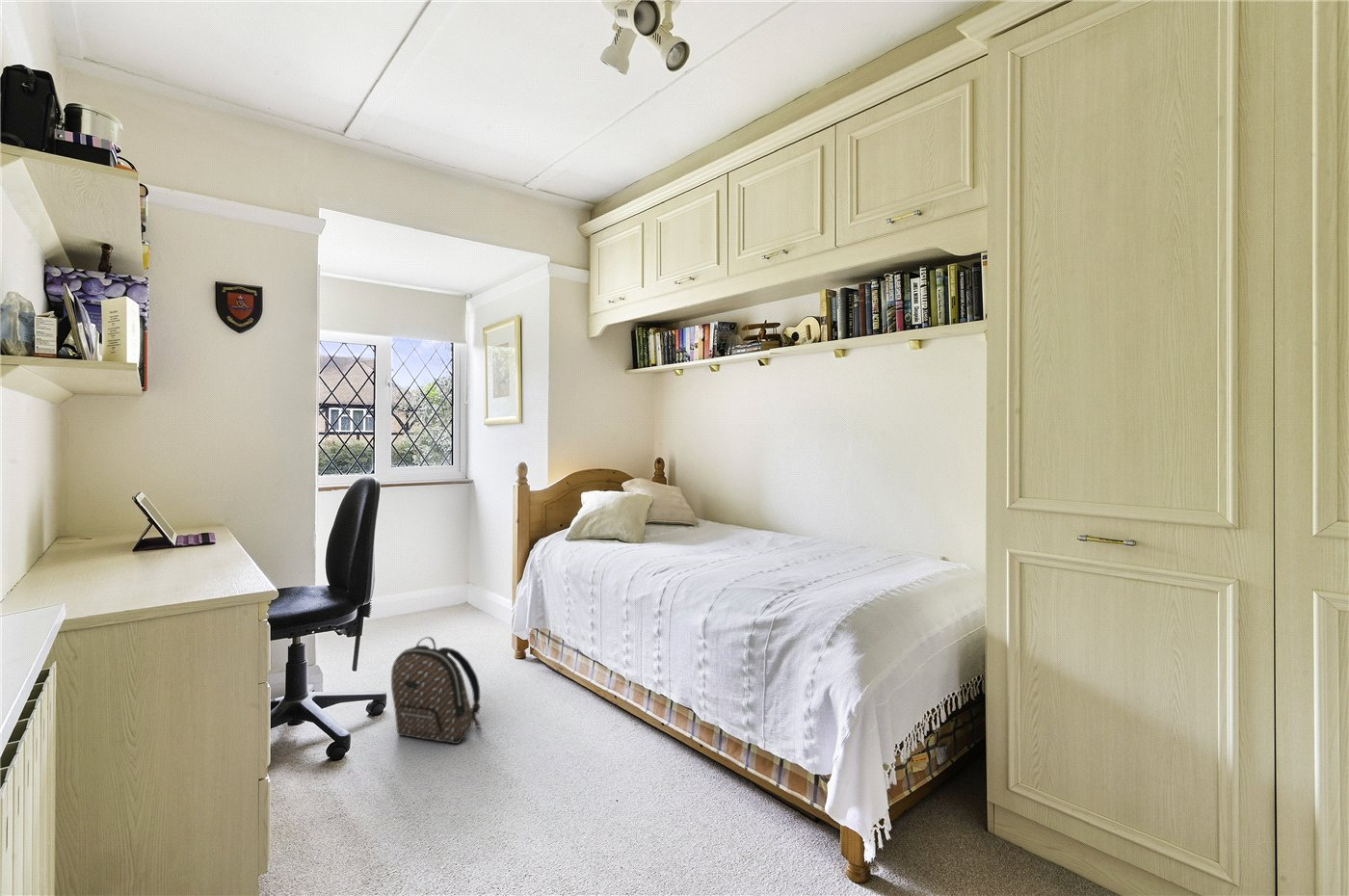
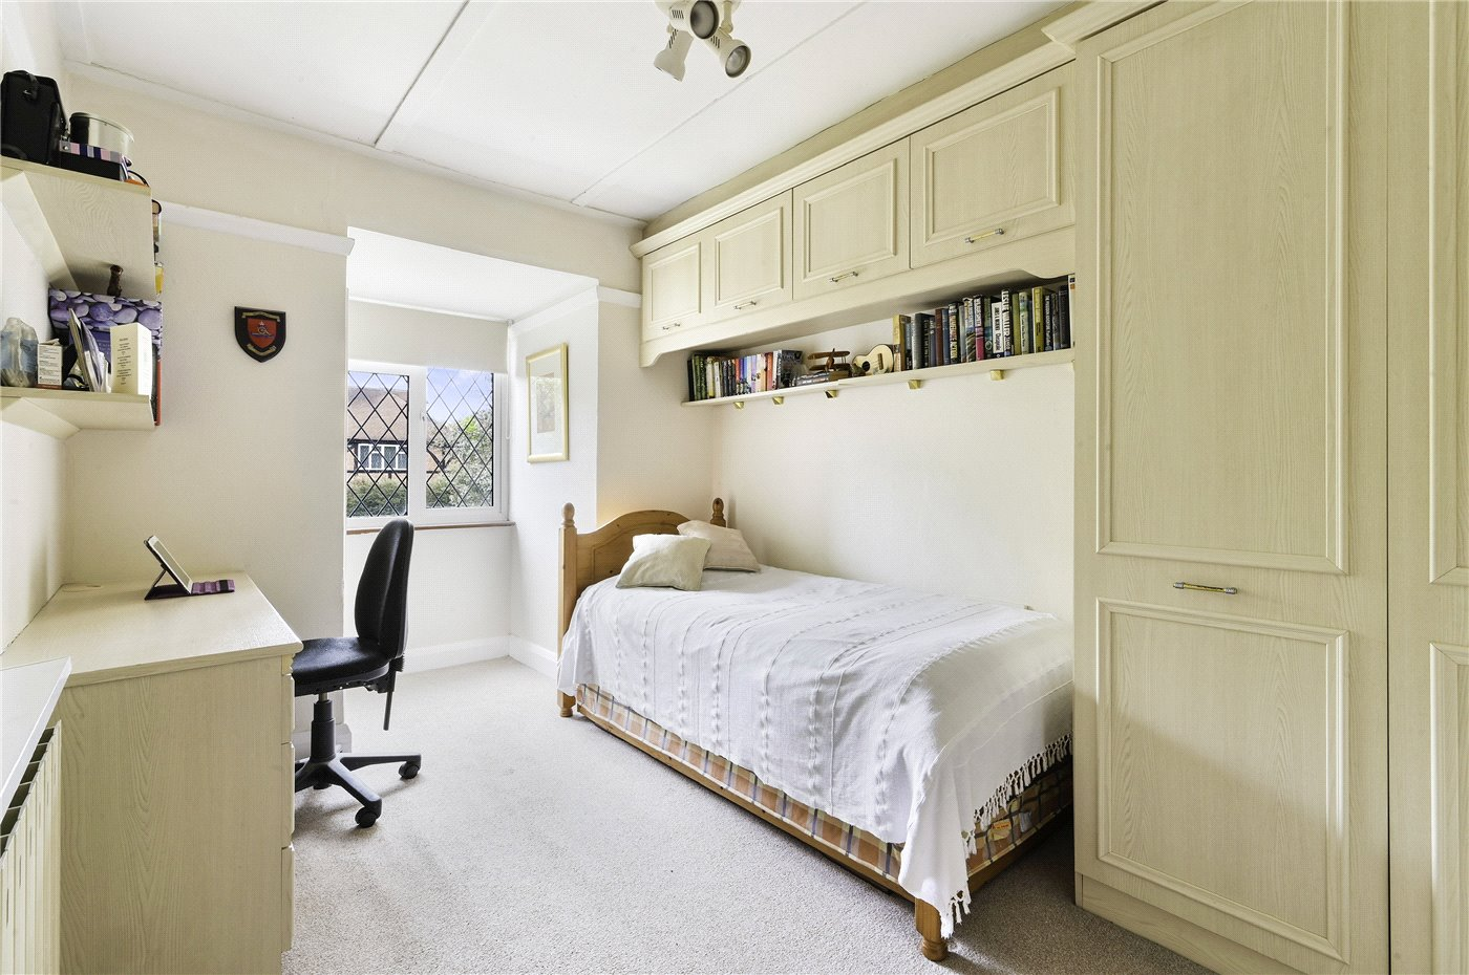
- backpack [390,636,482,745]
